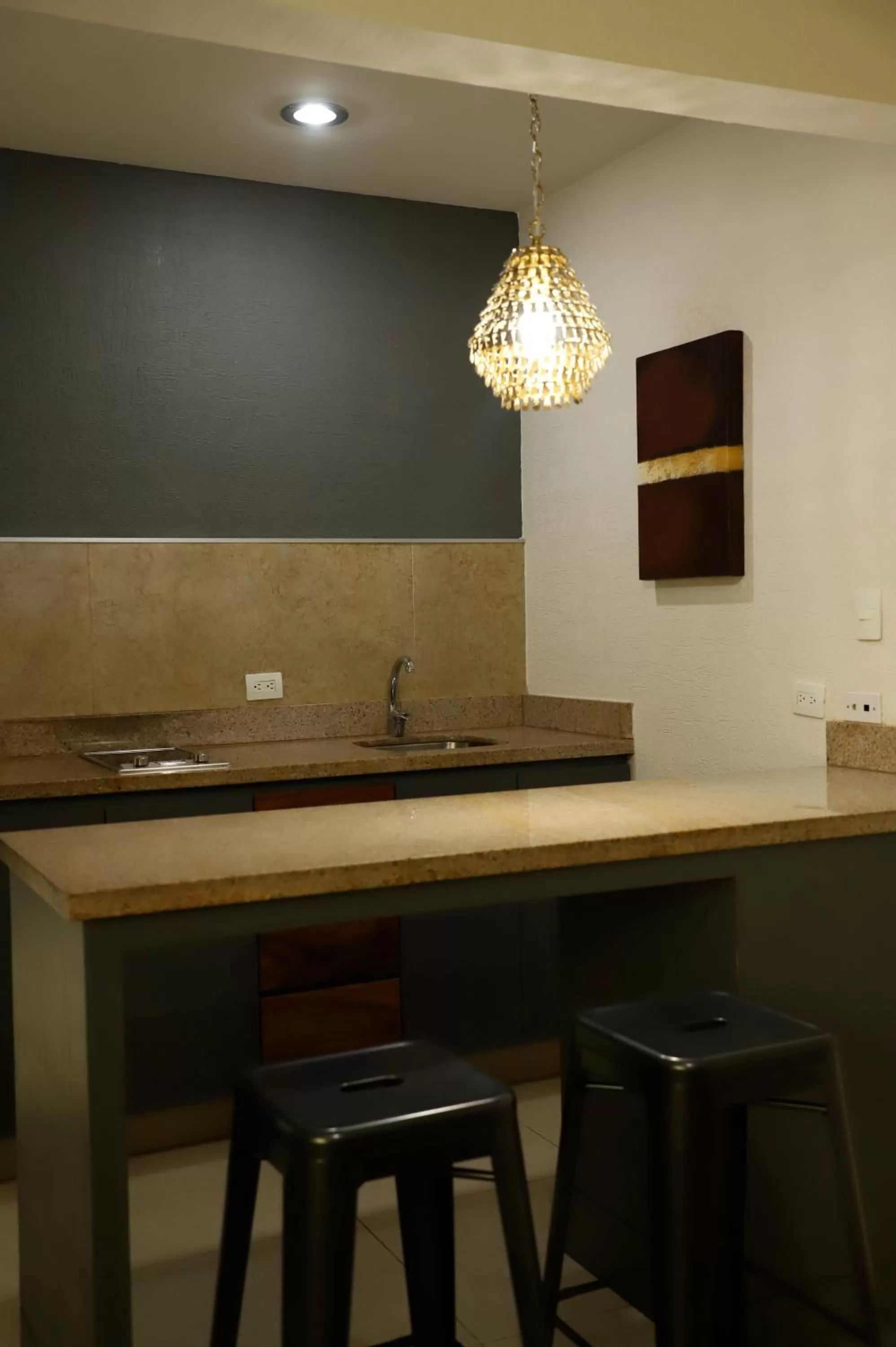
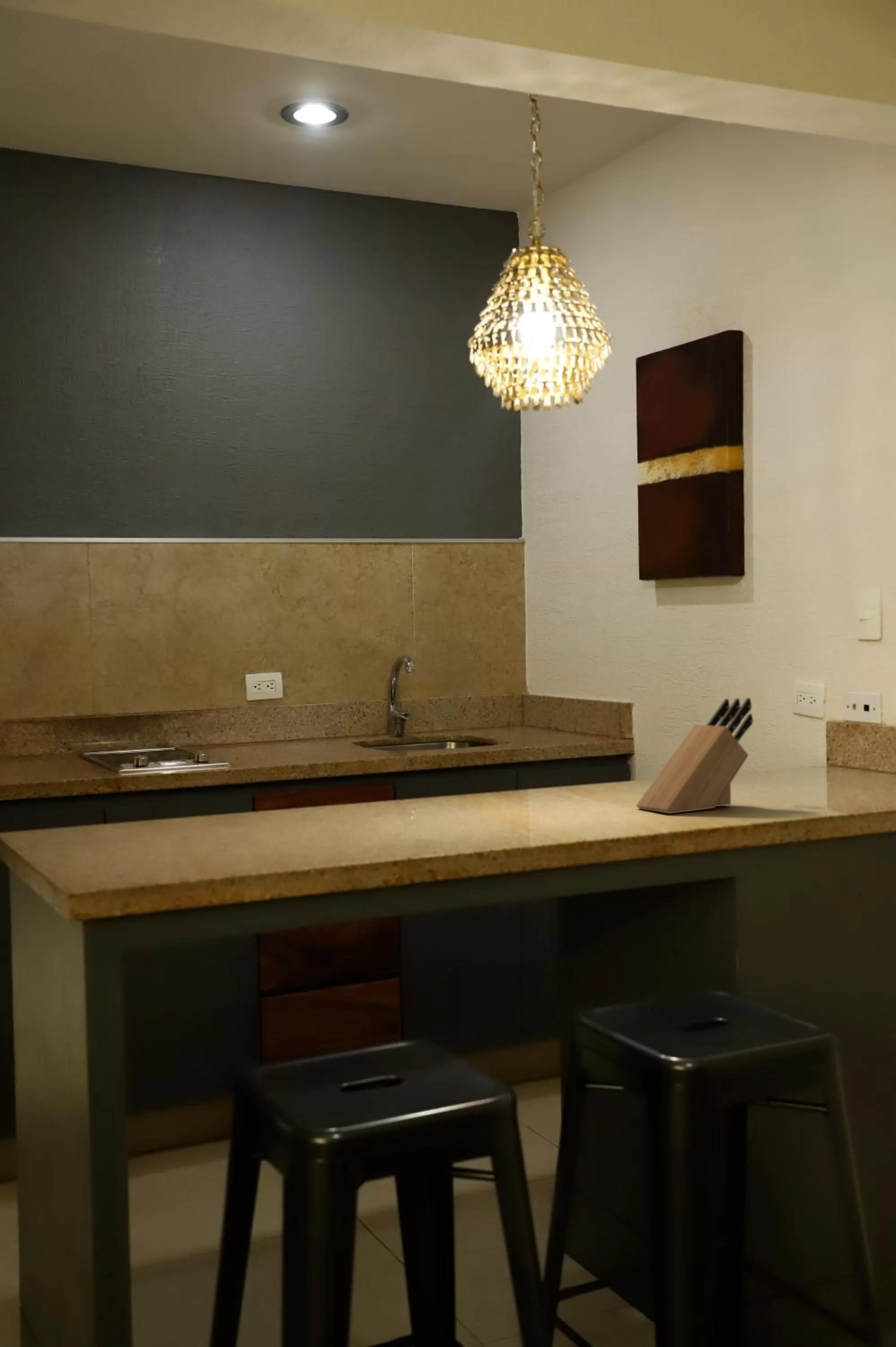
+ knife block [636,697,753,814]
